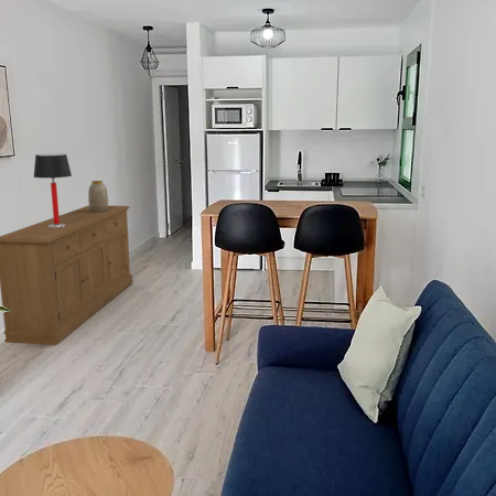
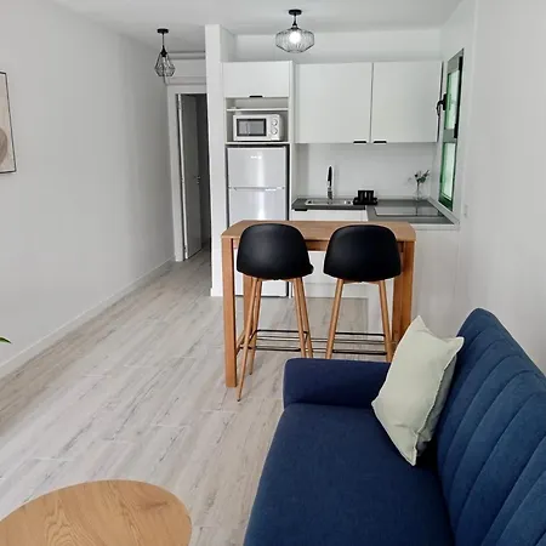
- vase [87,180,109,212]
- table lamp [32,153,73,228]
- sideboard [0,204,133,346]
